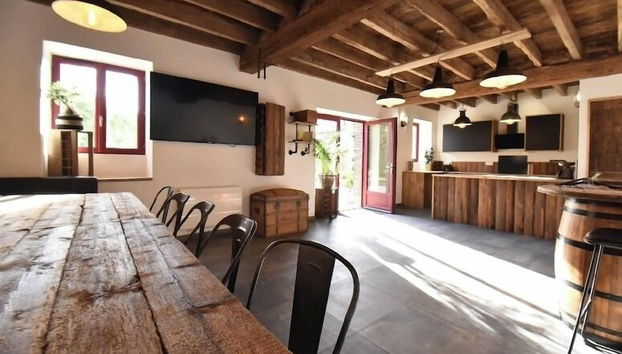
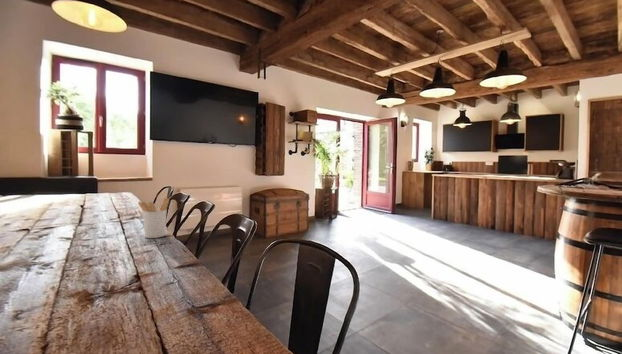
+ utensil holder [137,197,170,239]
